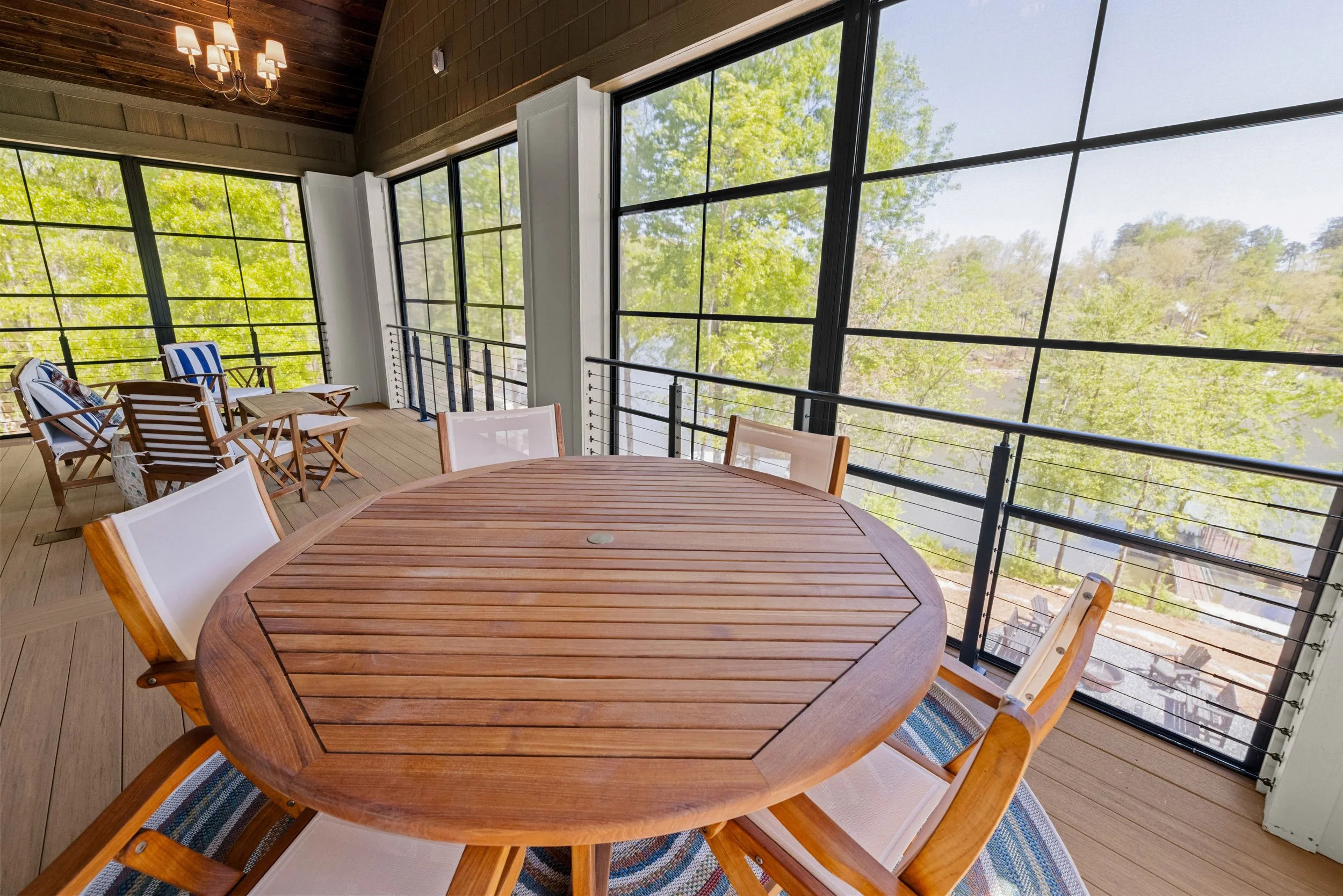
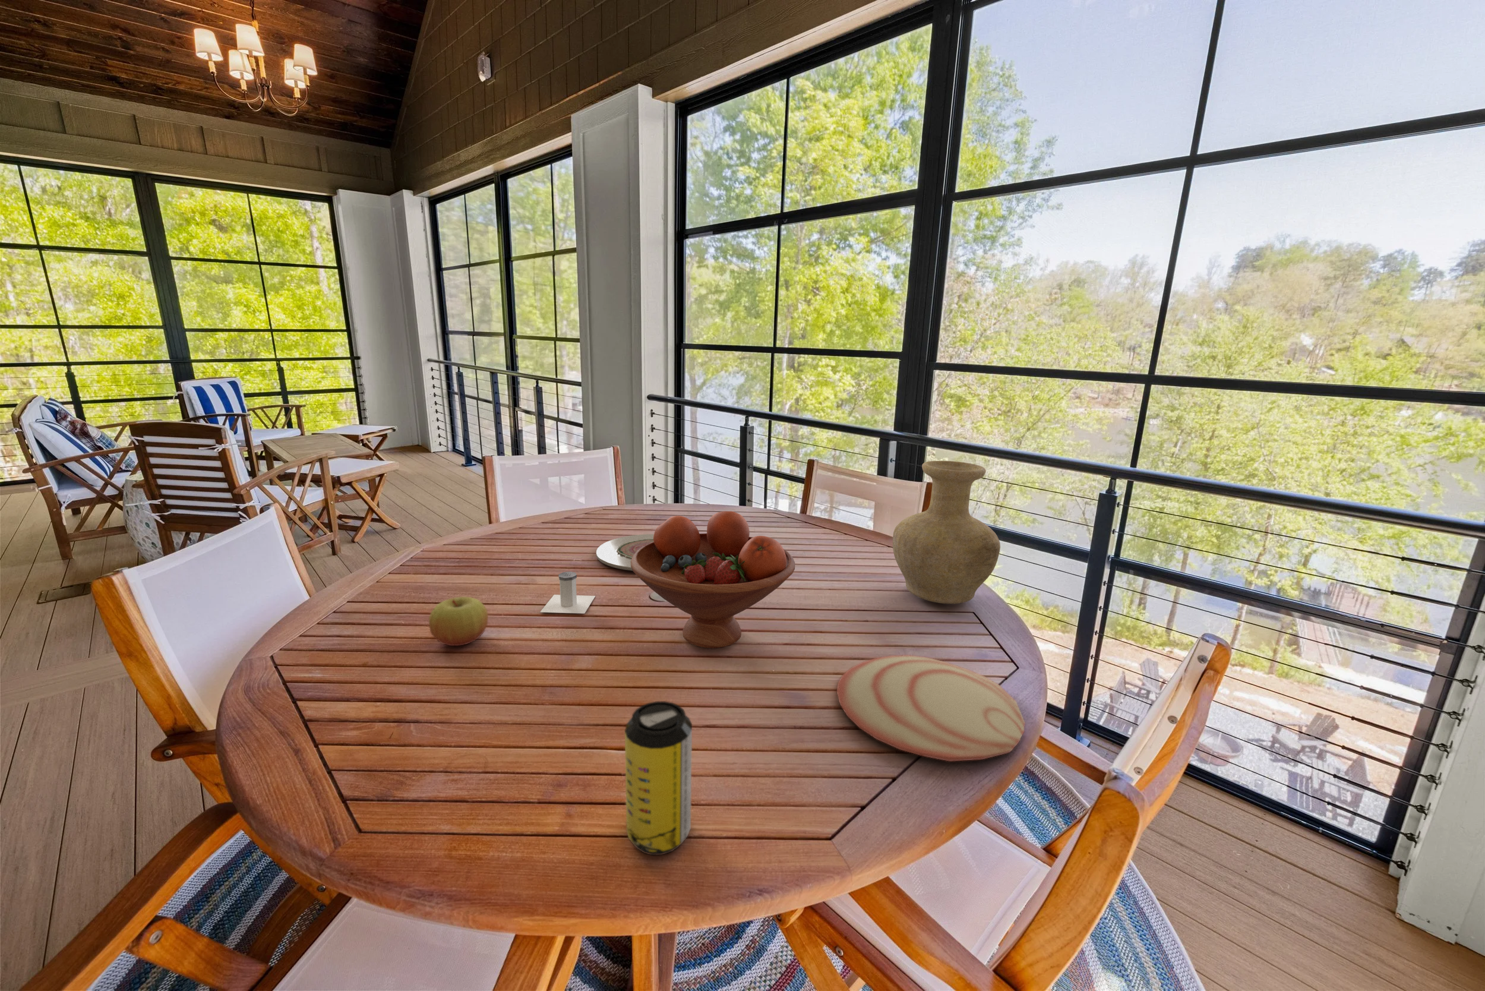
+ plate [836,654,1026,762]
+ fruit bowl [631,510,795,649]
+ plate [596,533,653,572]
+ salt shaker [540,571,596,614]
+ apple [428,596,489,646]
+ beverage can [625,700,692,856]
+ vase [892,460,1001,604]
